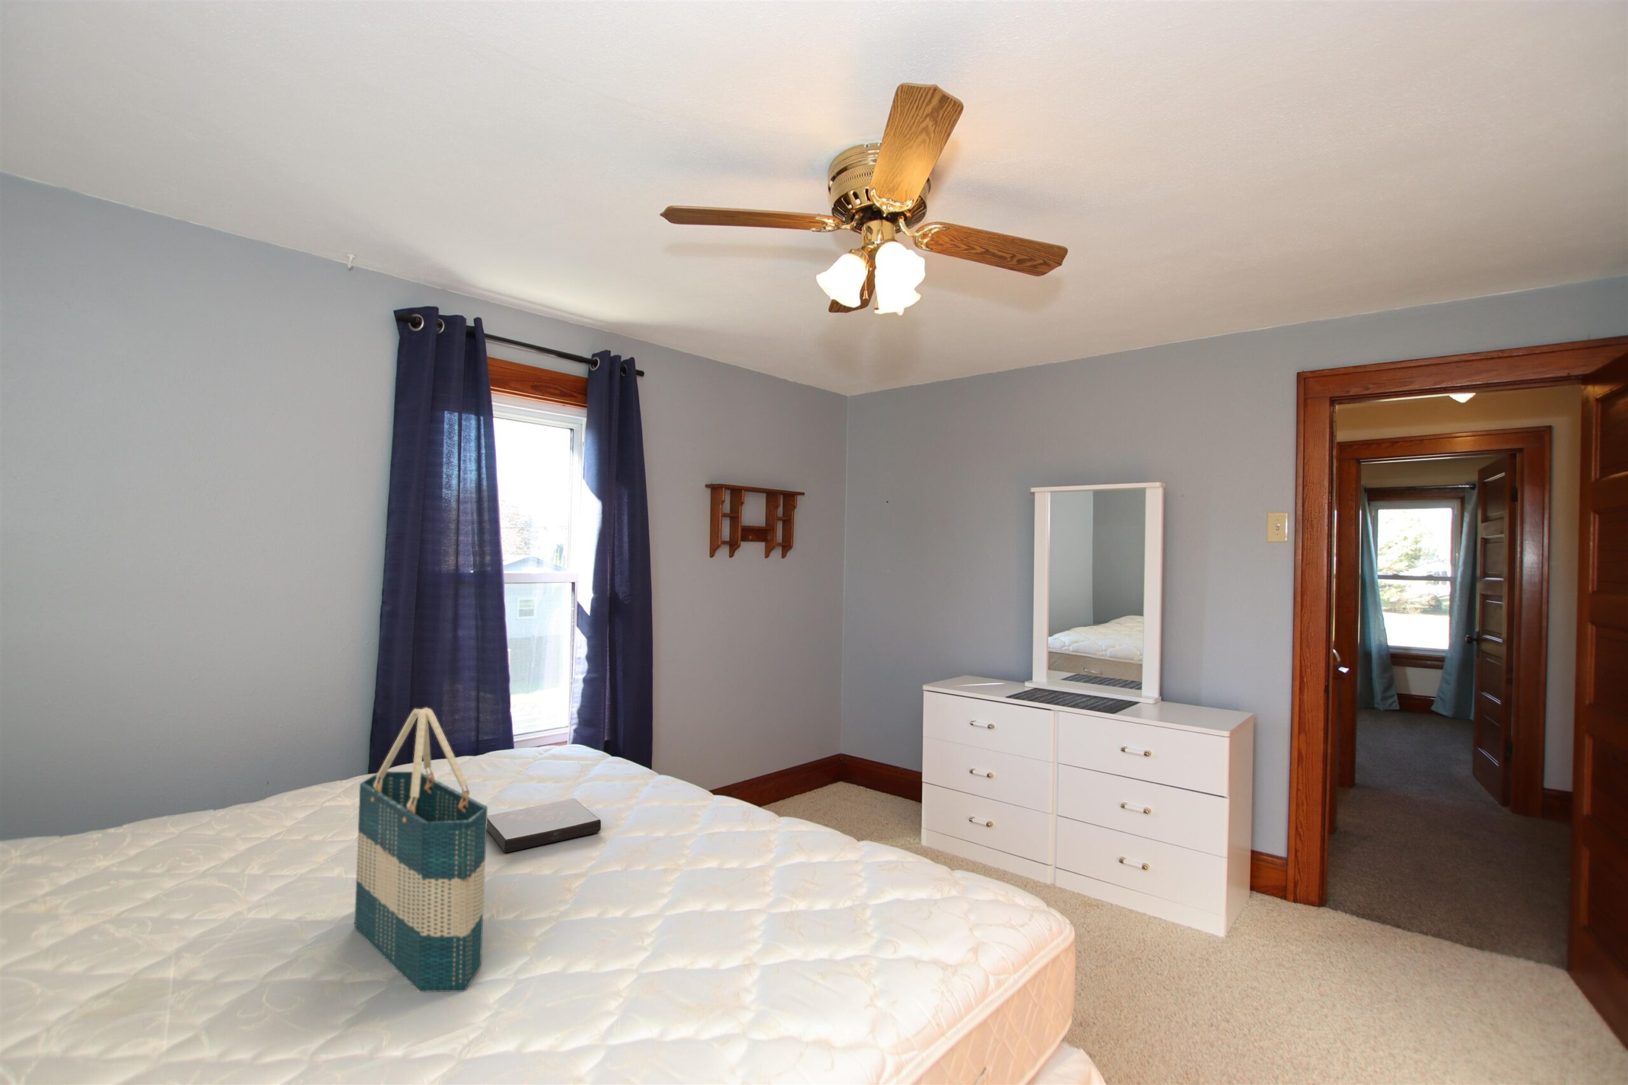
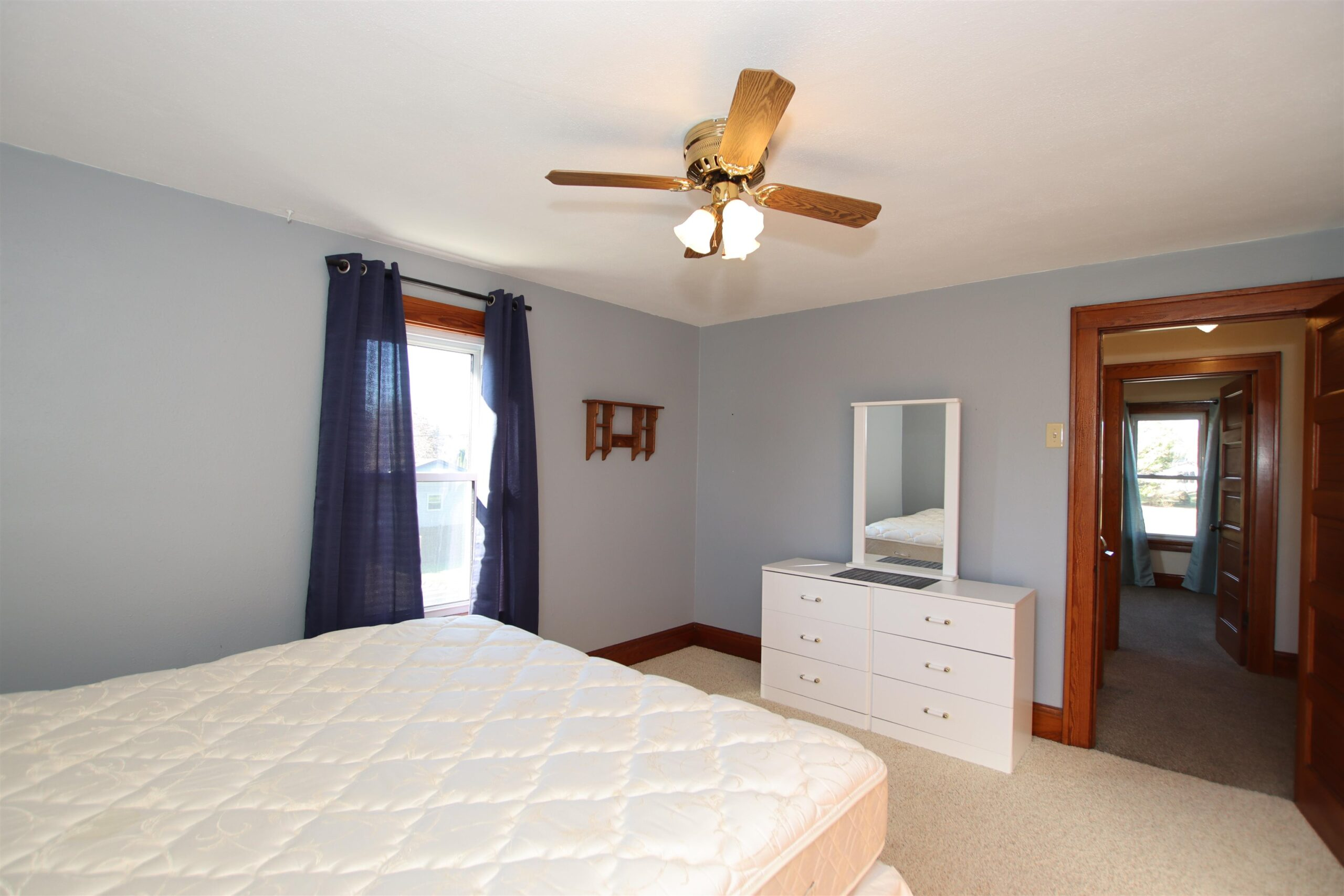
- tote bag [354,707,488,993]
- book [487,798,602,854]
